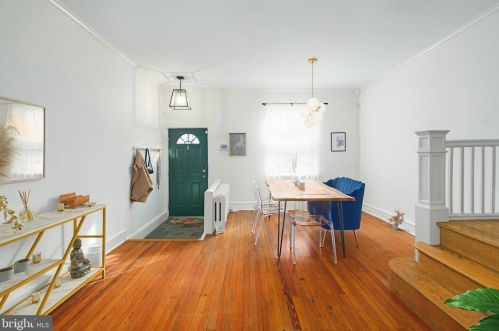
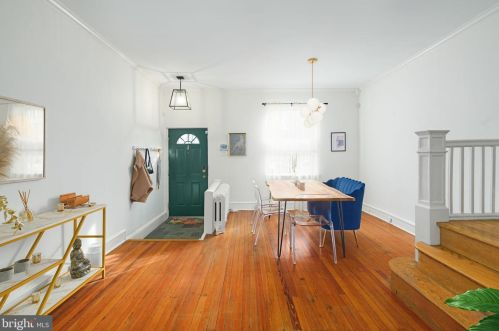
- potted plant [387,209,406,231]
